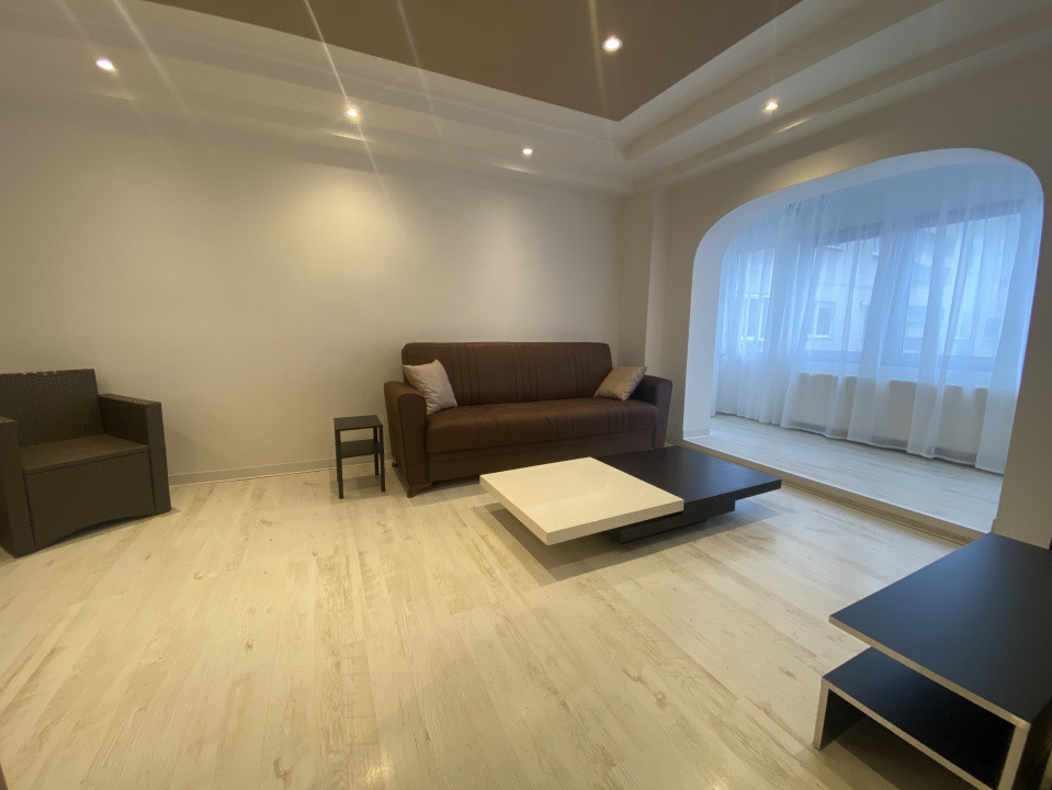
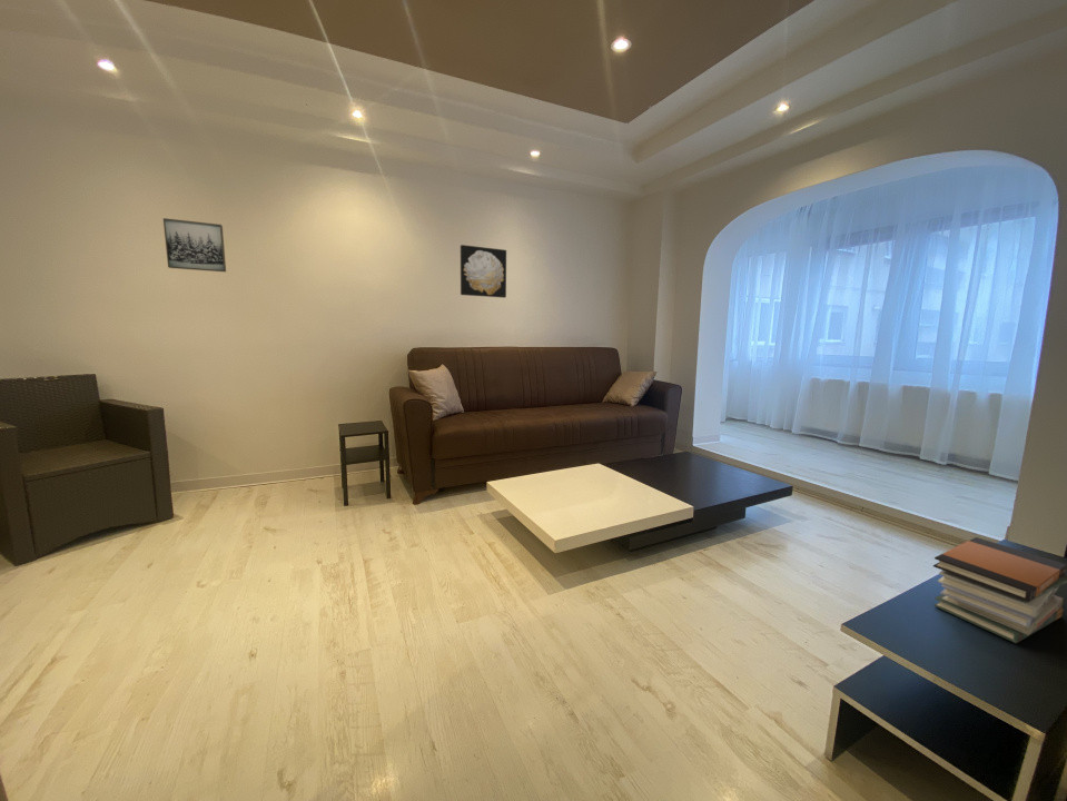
+ wall art [162,217,227,273]
+ wall art [460,244,507,299]
+ book stack [932,536,1067,644]
